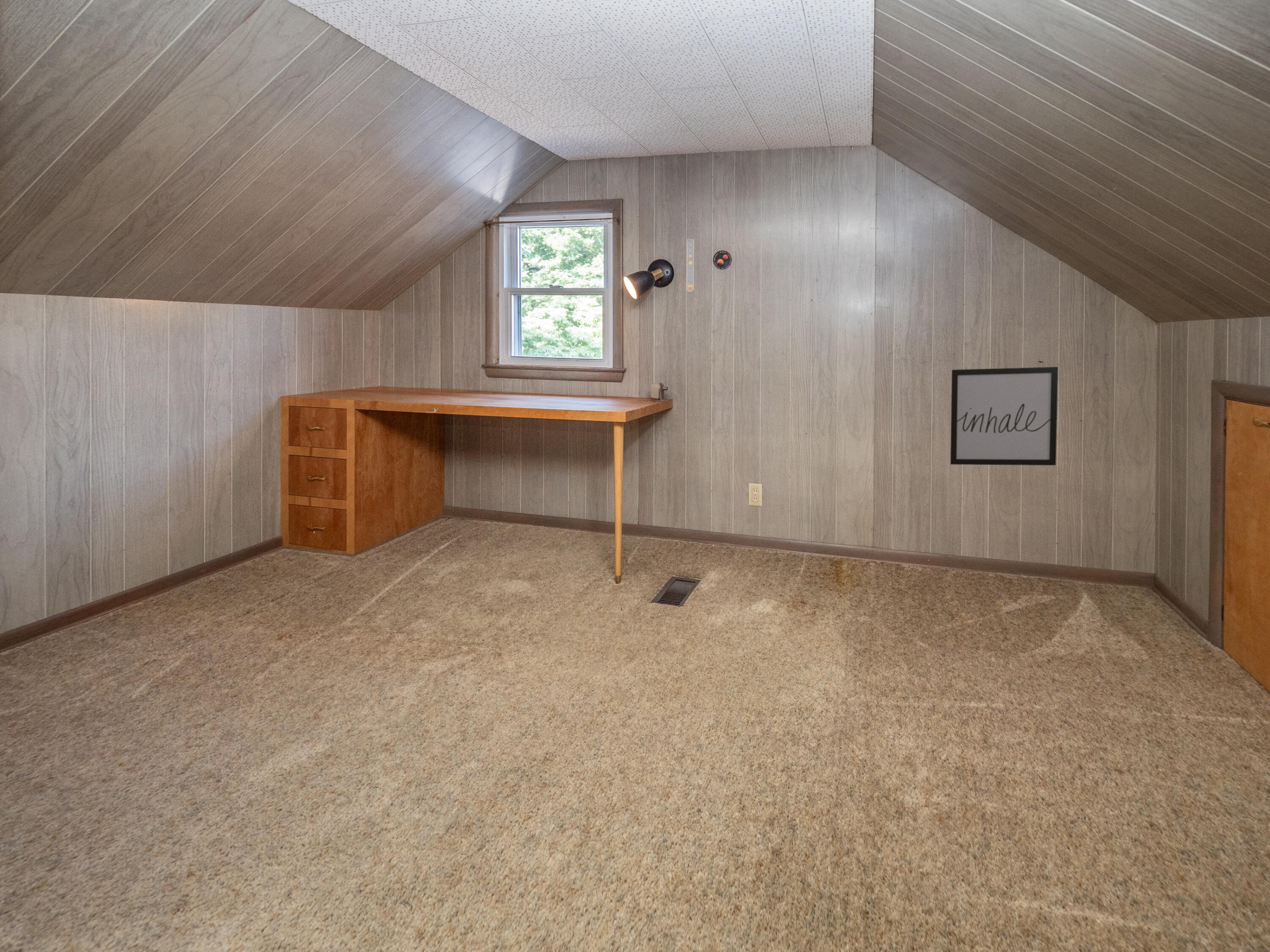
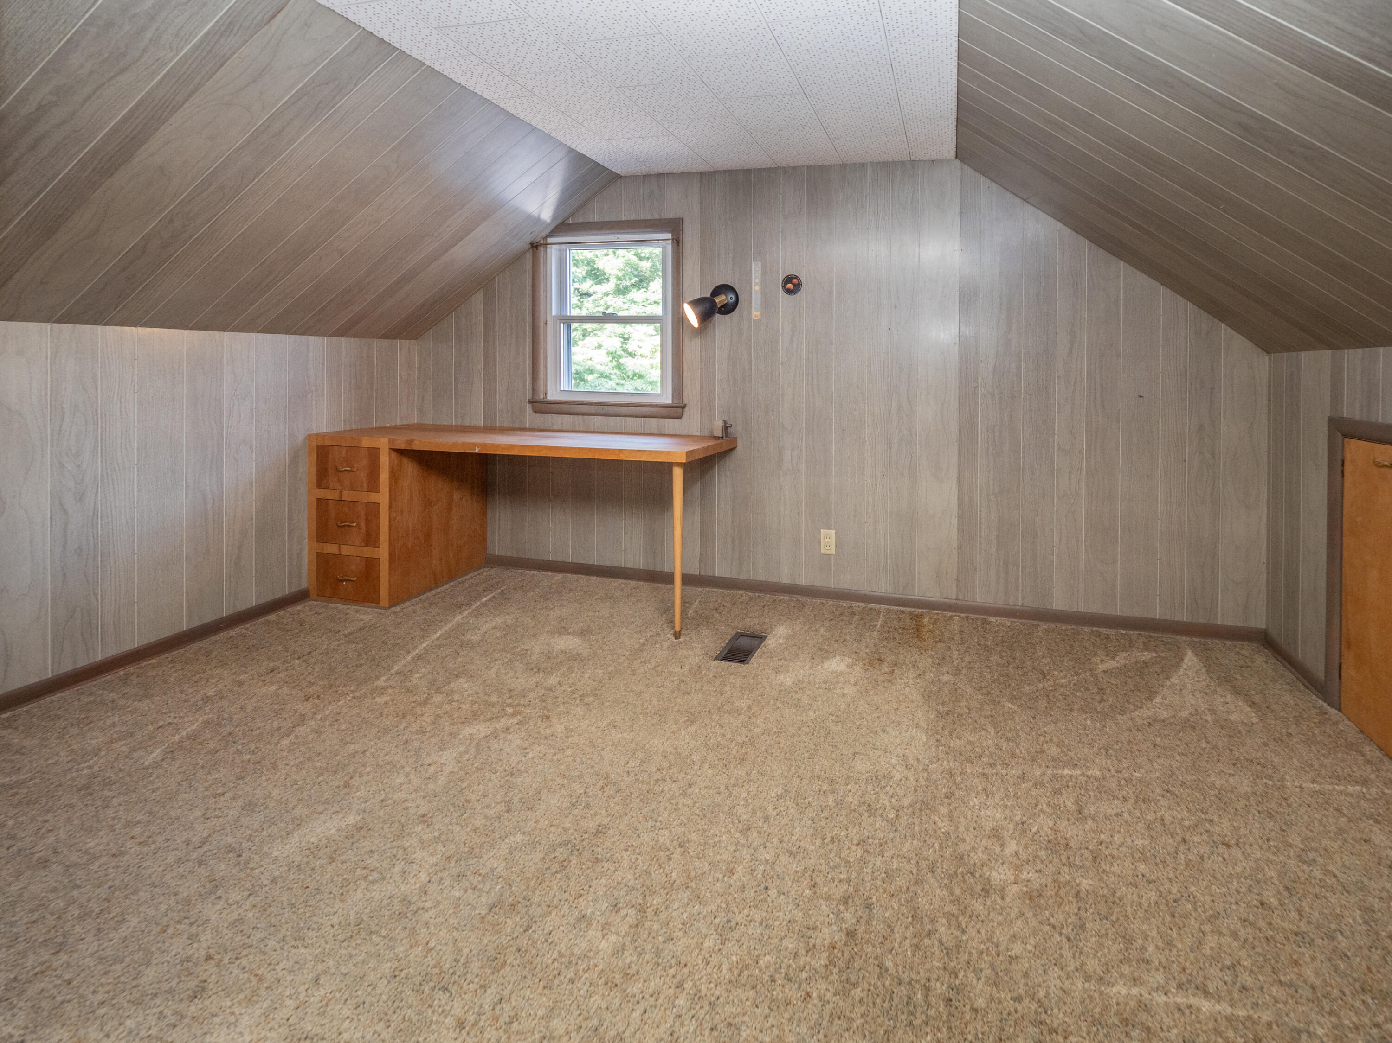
- wall art [950,366,1058,466]
